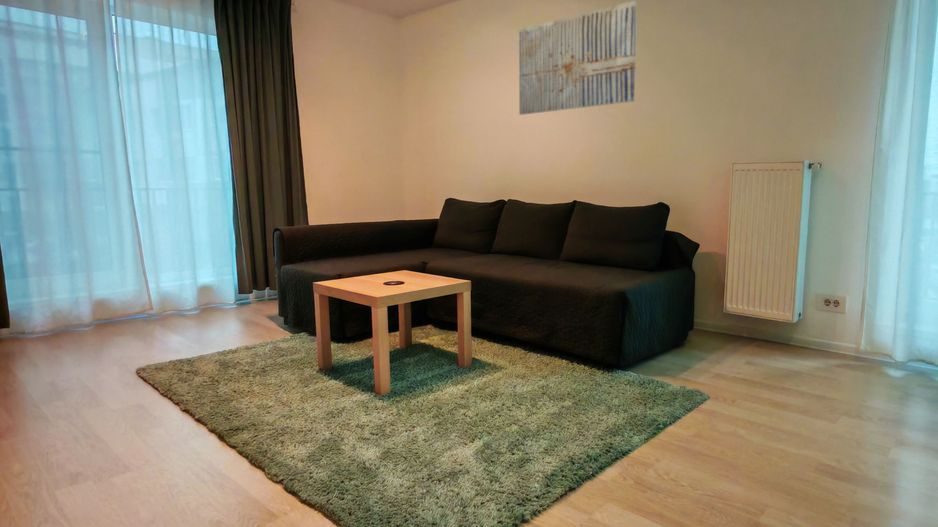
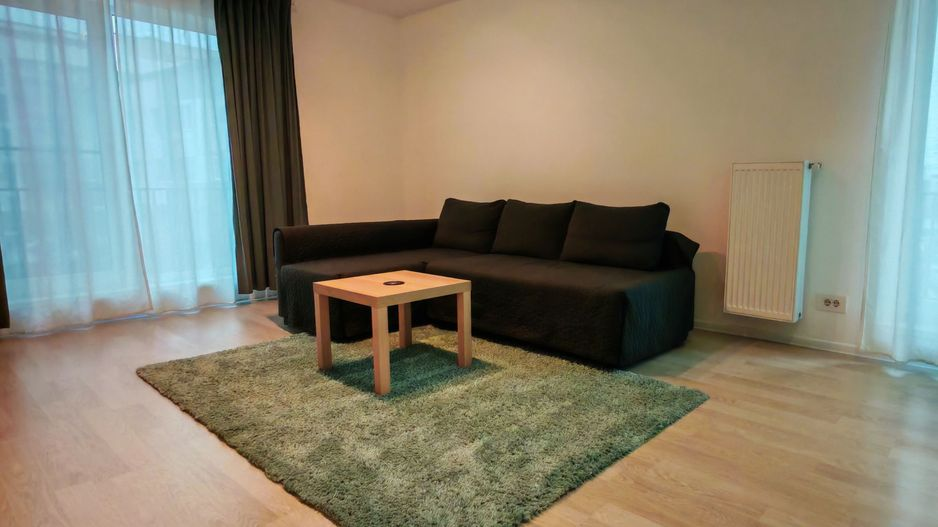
- wall art [518,0,638,116]
